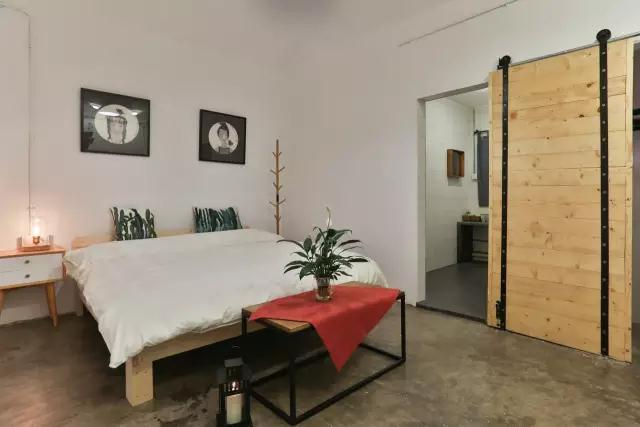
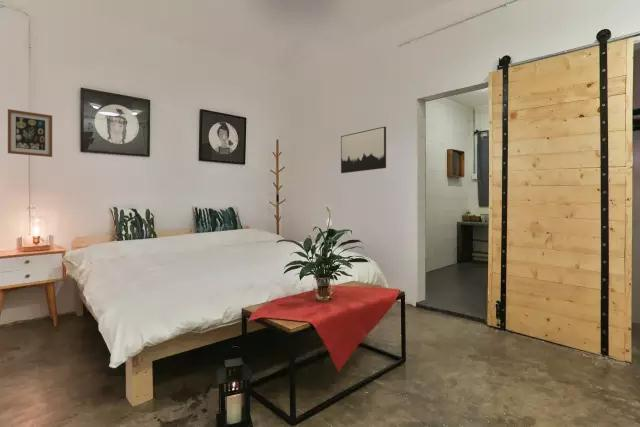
+ wall art [340,126,387,174]
+ wall art [7,108,53,158]
